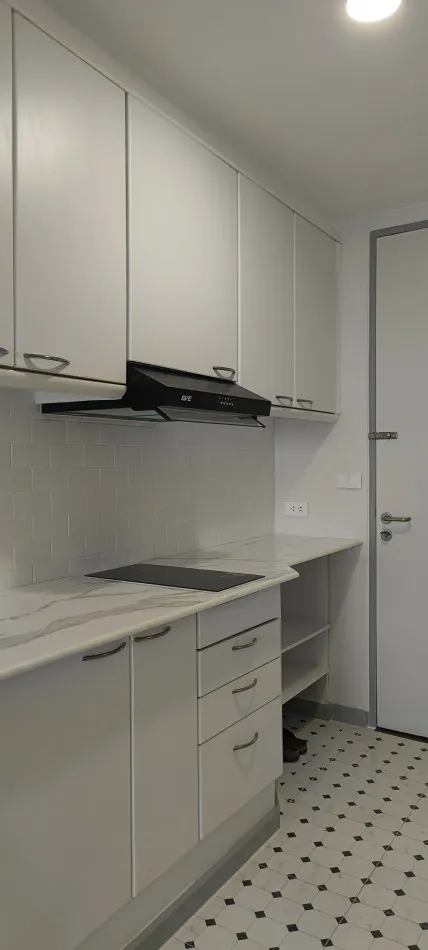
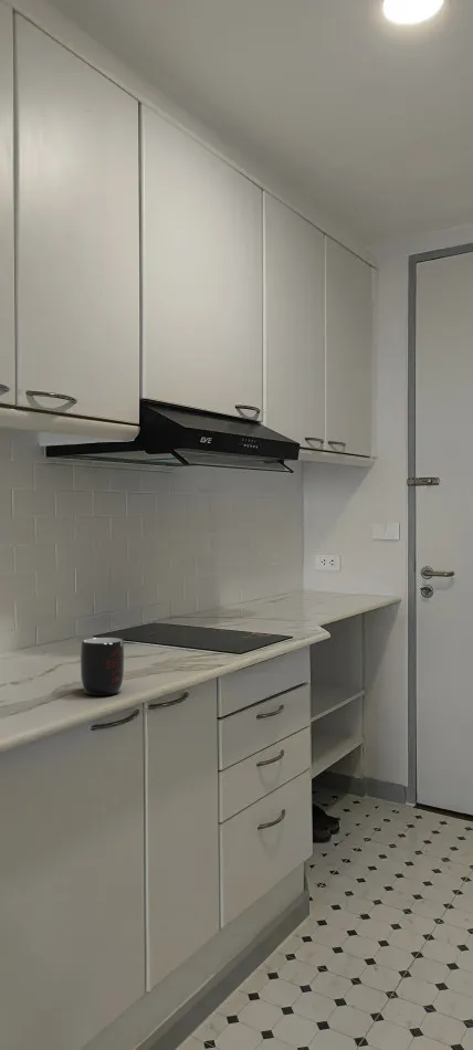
+ mug [80,637,125,696]
